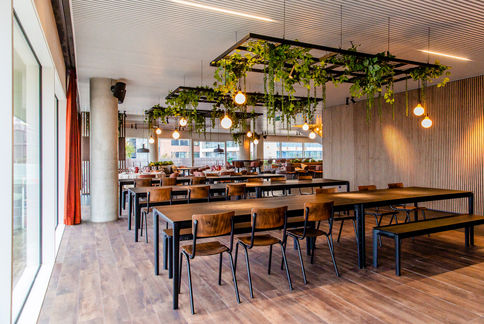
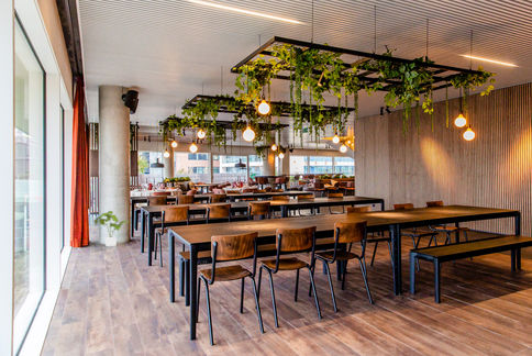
+ house plant [92,210,130,247]
